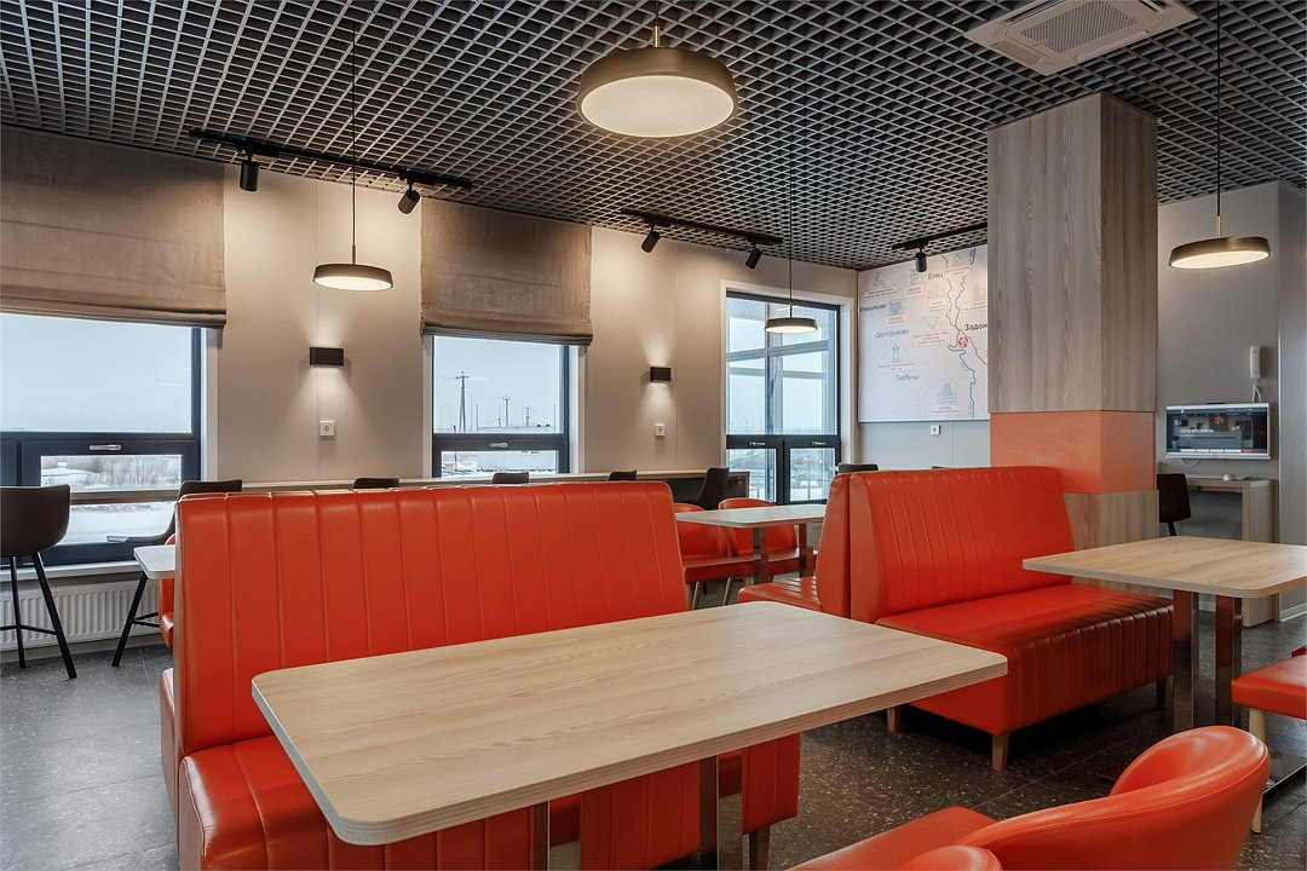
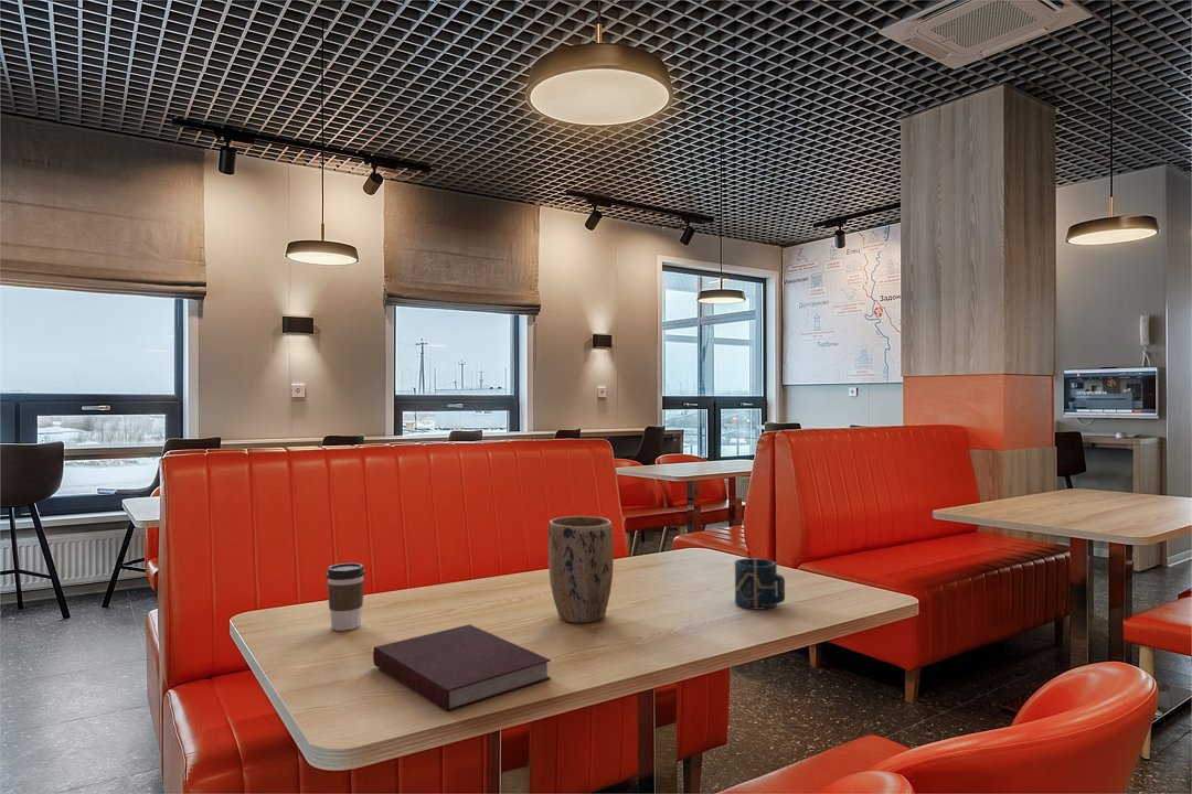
+ notebook [372,623,552,712]
+ cup [734,557,786,611]
+ coffee cup [324,562,366,632]
+ plant pot [547,515,615,624]
